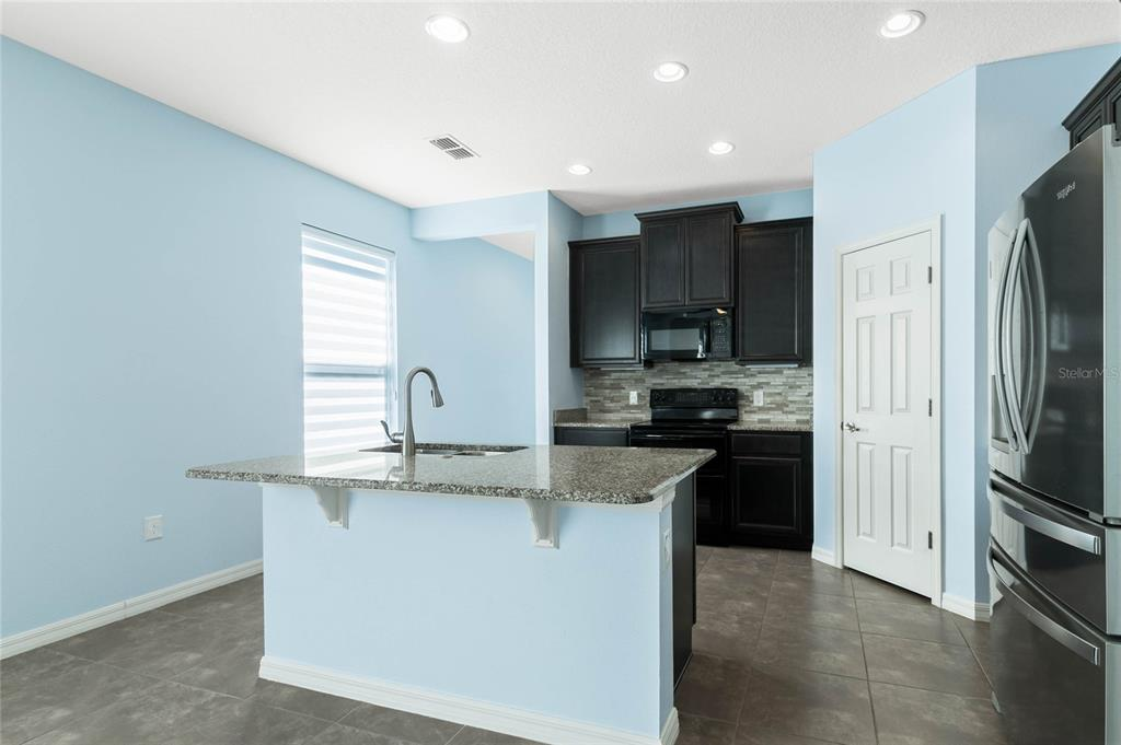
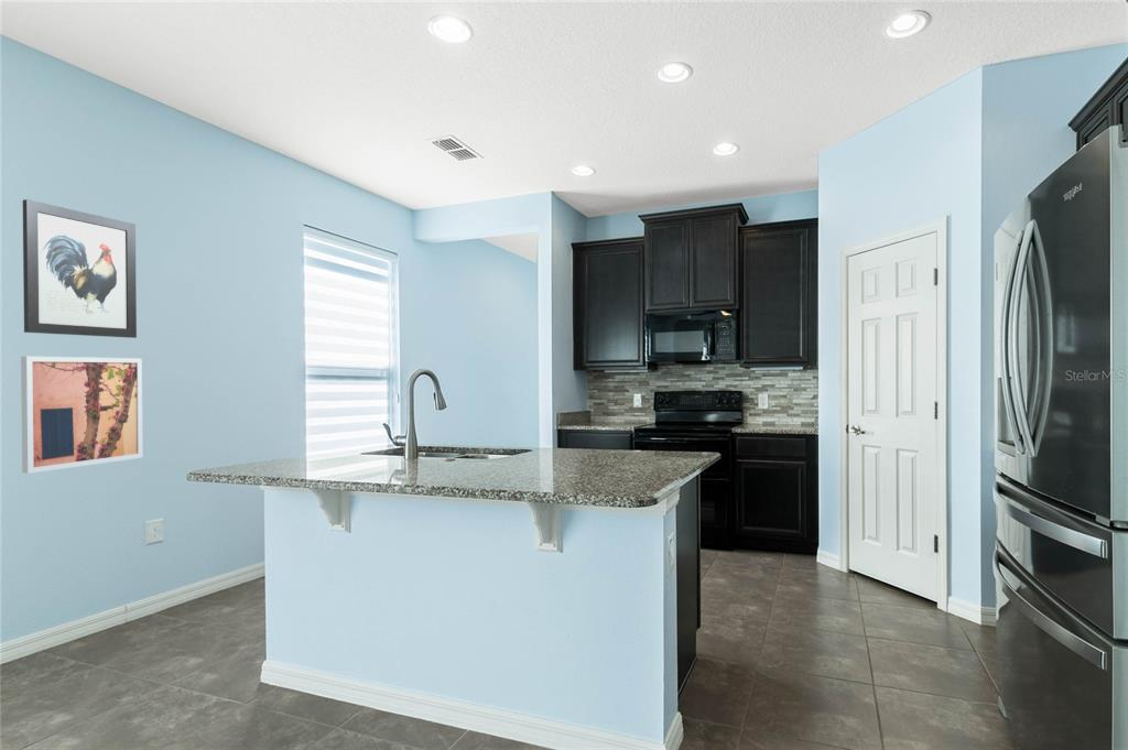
+ wall art [22,198,138,339]
+ wall art [20,356,143,475]
